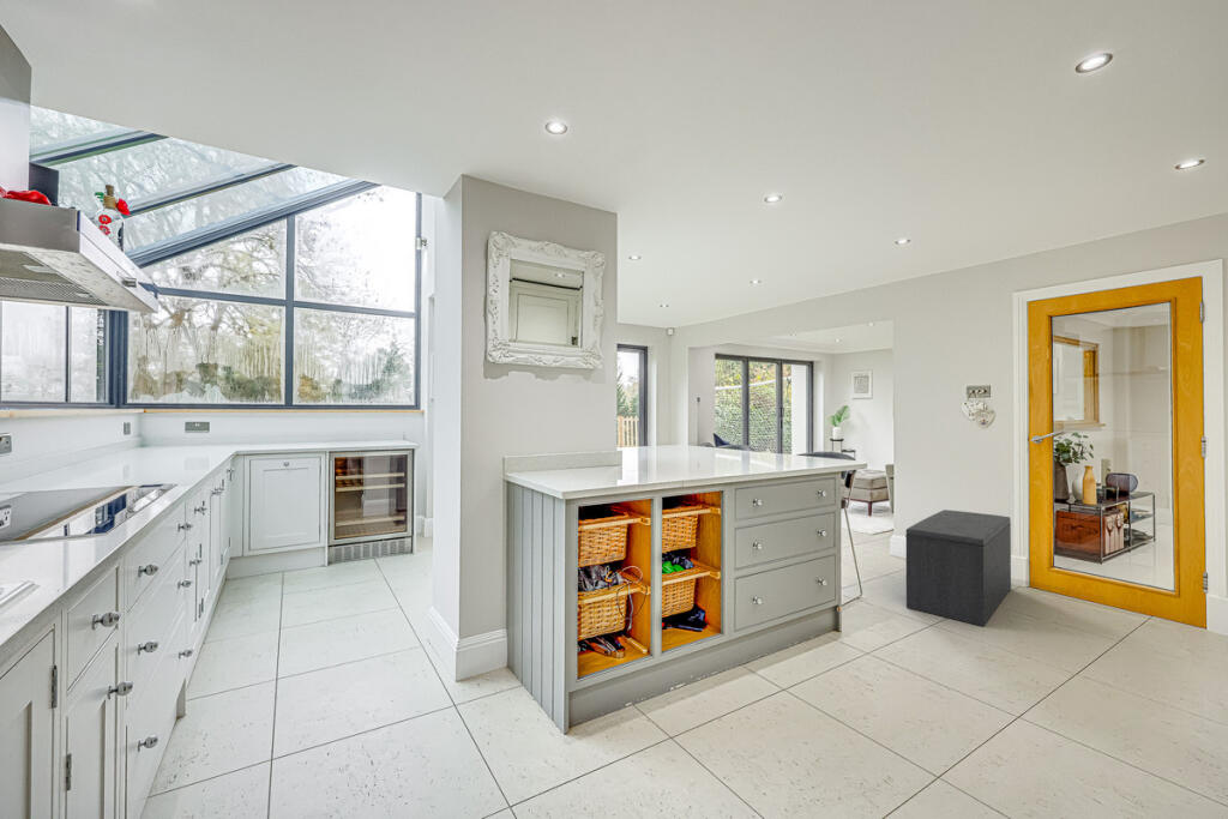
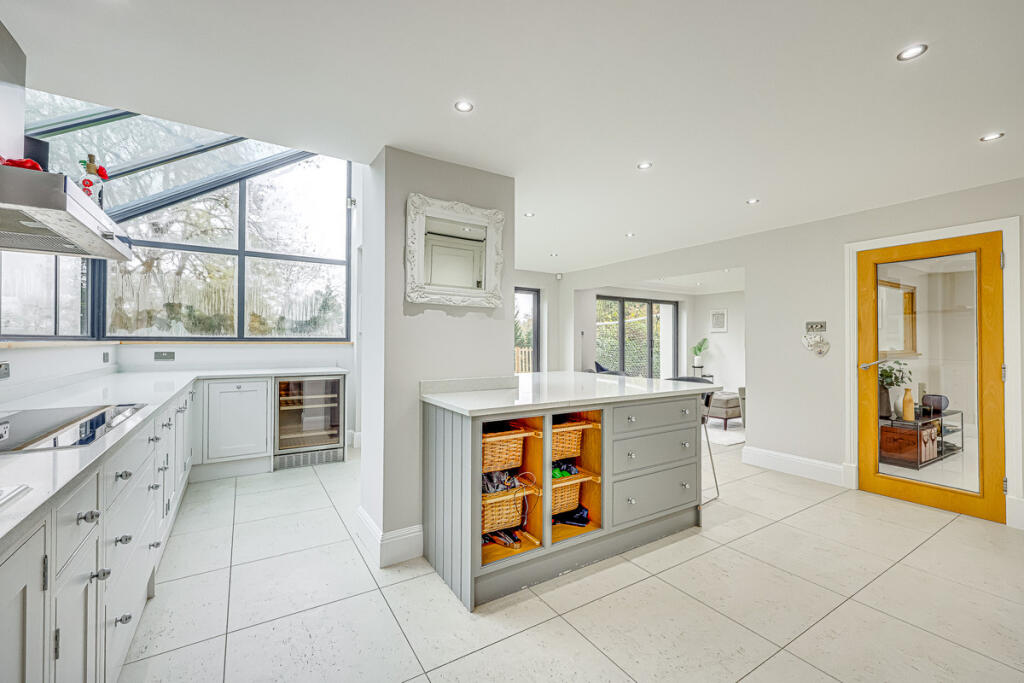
- bench [904,508,1012,627]
